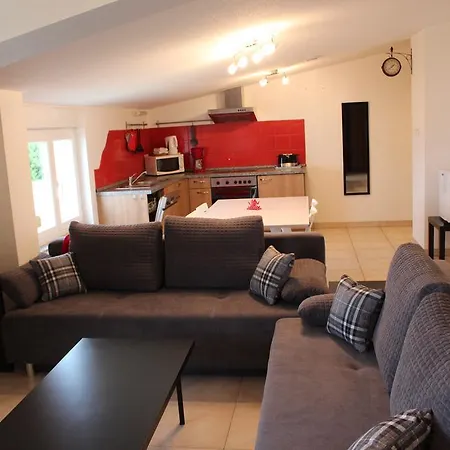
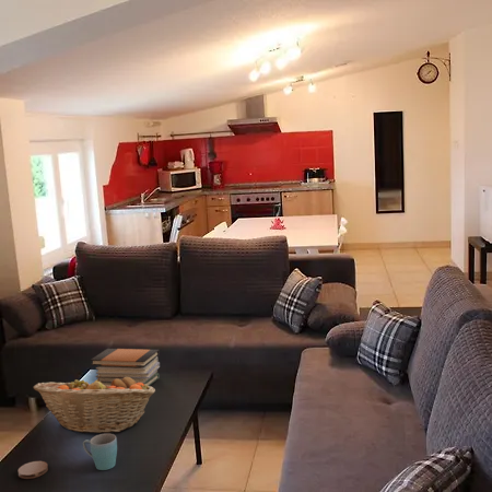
+ coaster [17,460,49,480]
+ mug [82,433,118,471]
+ fruit basket [33,374,156,435]
+ book stack [90,348,161,386]
